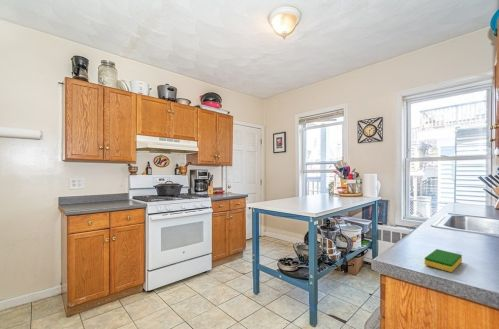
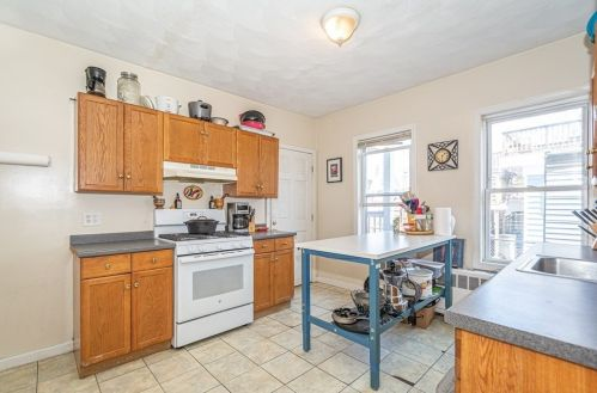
- dish sponge [424,248,463,273]
